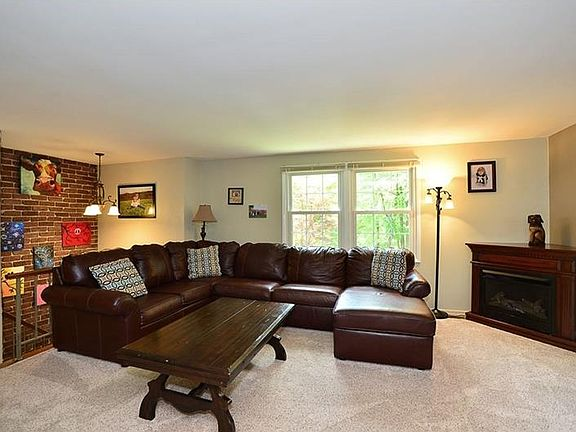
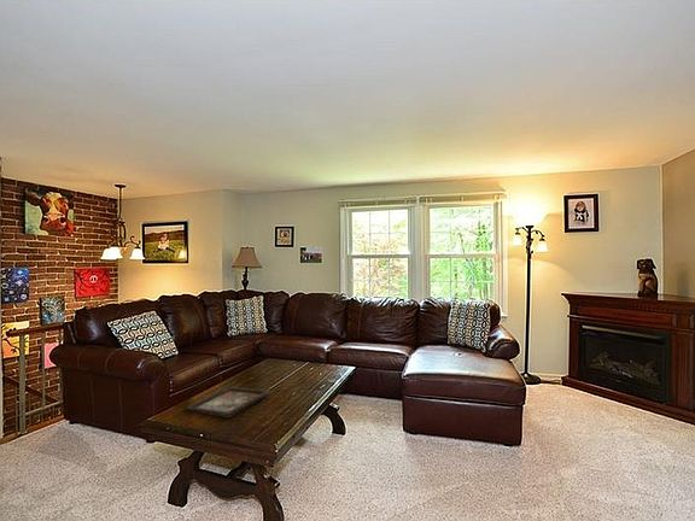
+ decorative tray [185,386,270,418]
